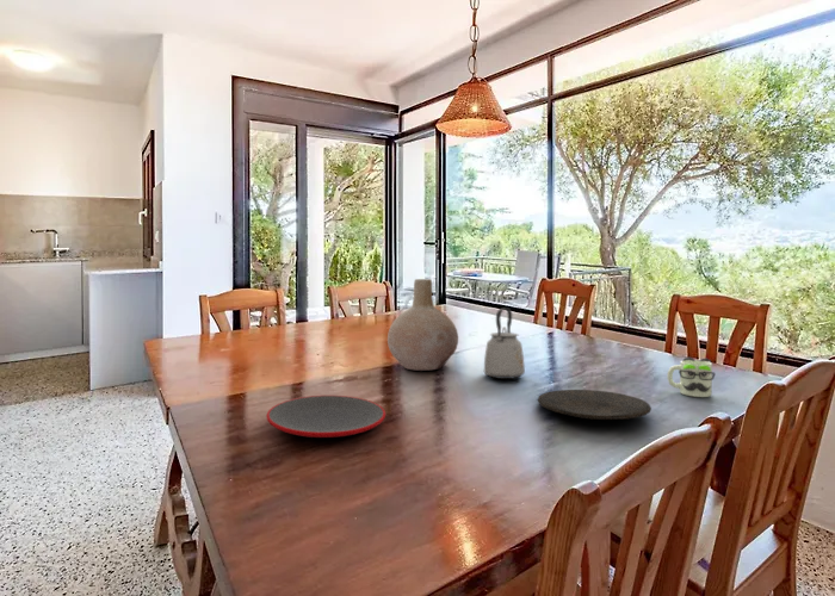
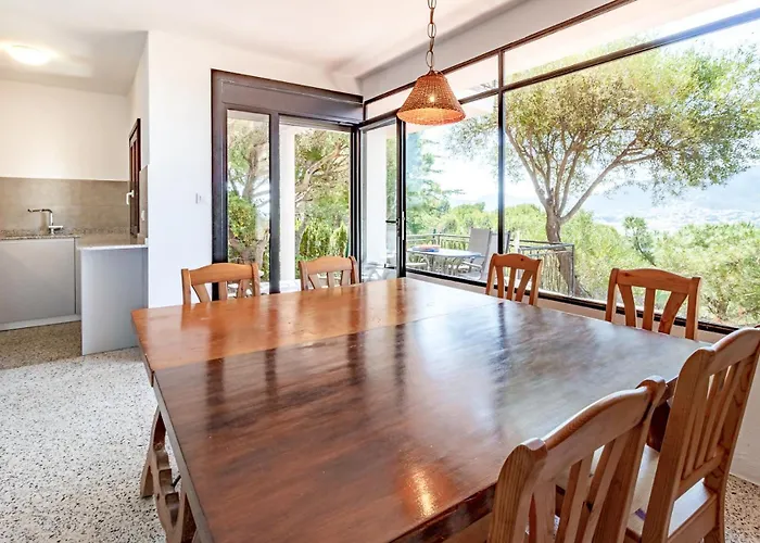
- plate [537,389,652,421]
- plate [265,395,386,439]
- vase [386,278,459,372]
- kettle [483,308,526,380]
- mug [667,356,716,398]
